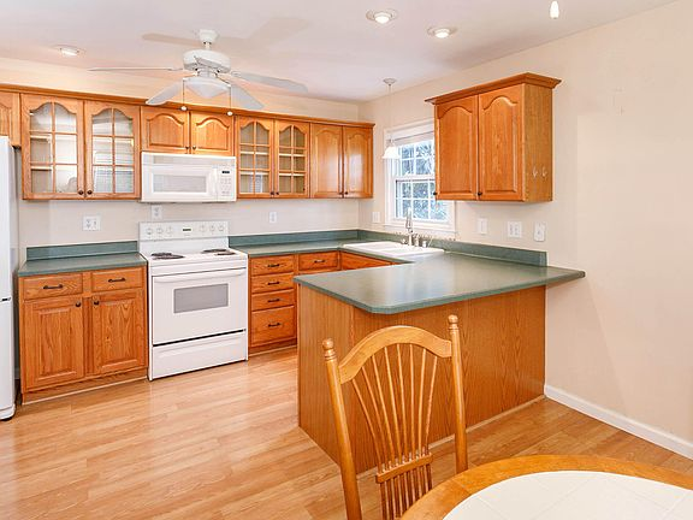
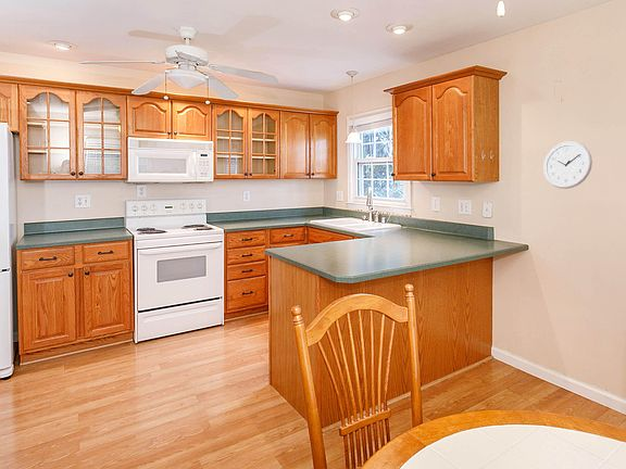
+ wall clock [542,140,593,190]
